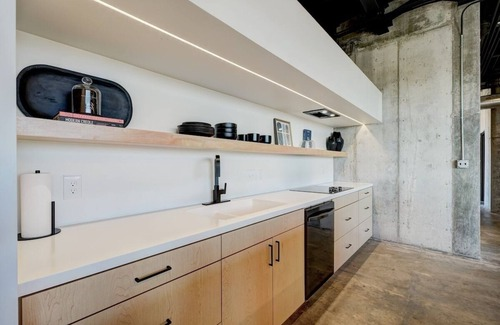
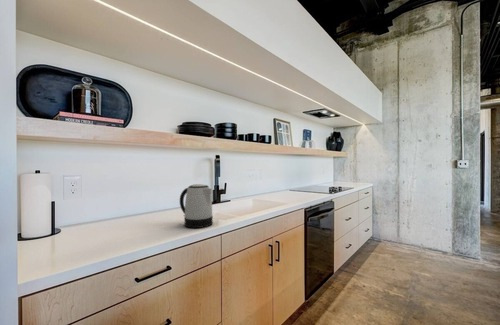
+ kettle [179,183,214,229]
